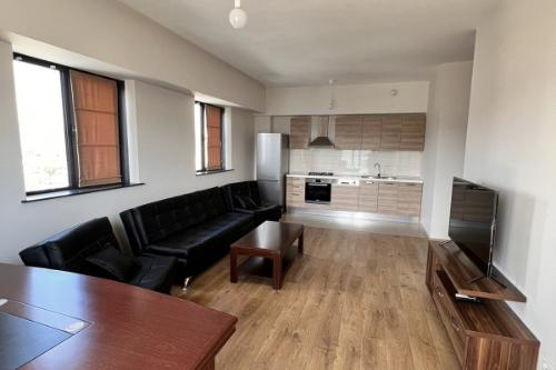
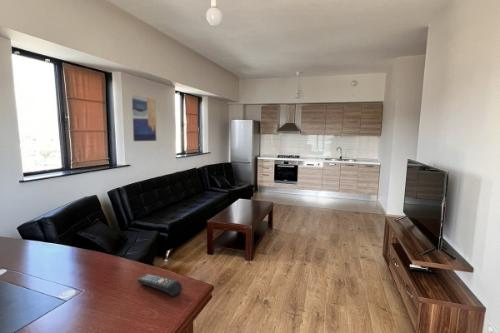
+ remote control [136,273,183,297]
+ wall art [131,94,158,142]
